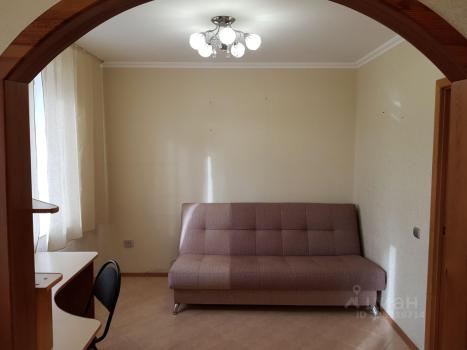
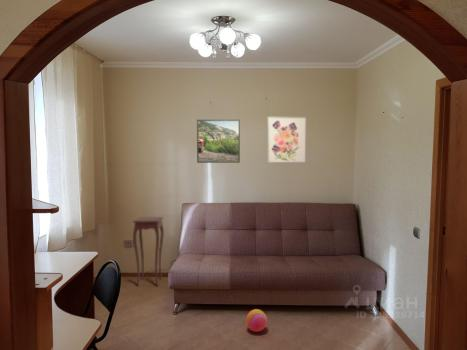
+ ball [245,308,268,332]
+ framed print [196,119,241,164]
+ side table [132,216,165,287]
+ wall art [266,116,307,165]
